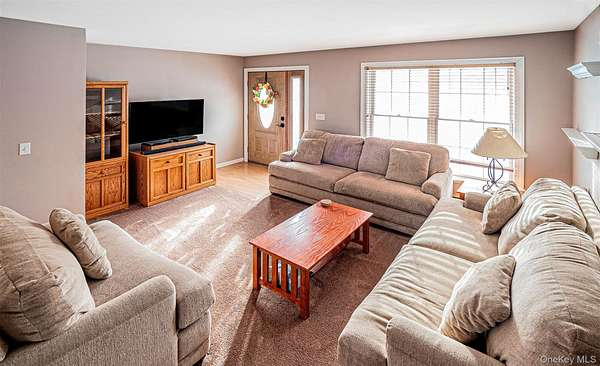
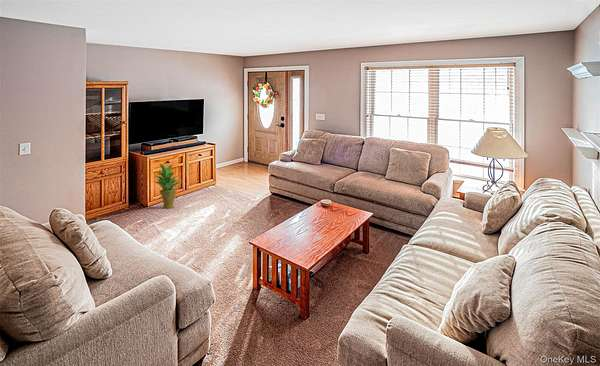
+ potted plant [153,163,184,209]
